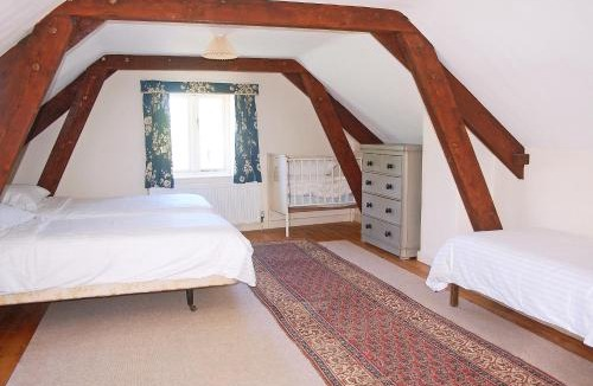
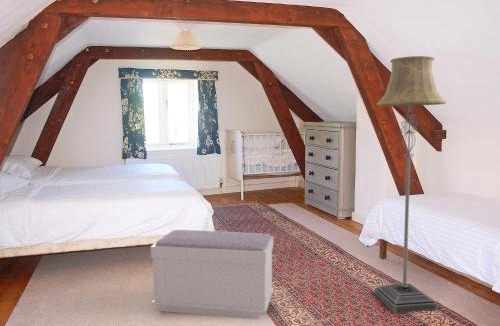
+ floor lamp [373,55,447,314]
+ bench [150,229,274,320]
